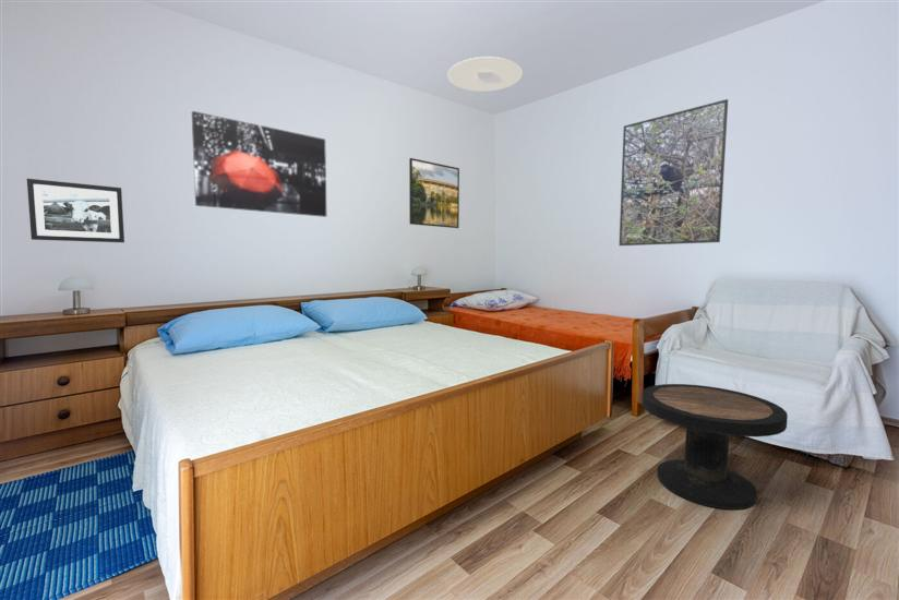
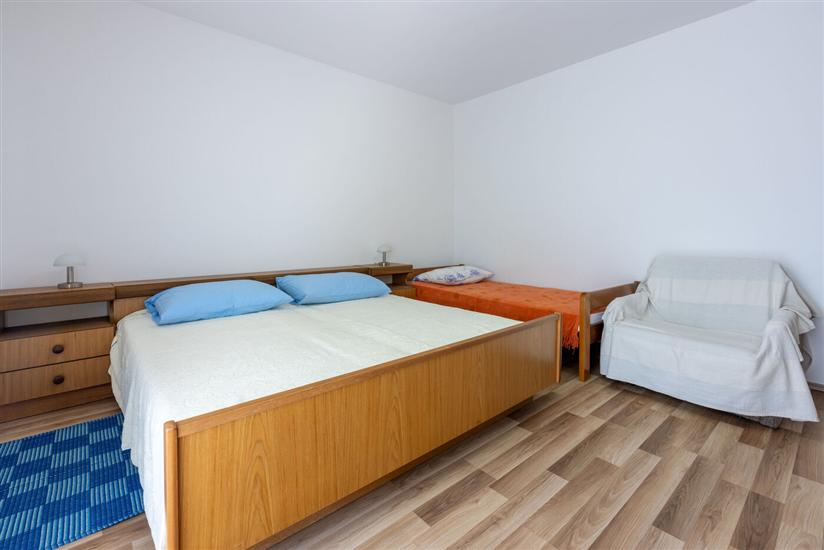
- picture frame [26,178,125,243]
- ceiling light [446,56,524,93]
- side table [640,383,789,511]
- wall art [191,110,327,218]
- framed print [408,157,460,229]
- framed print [619,98,729,247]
